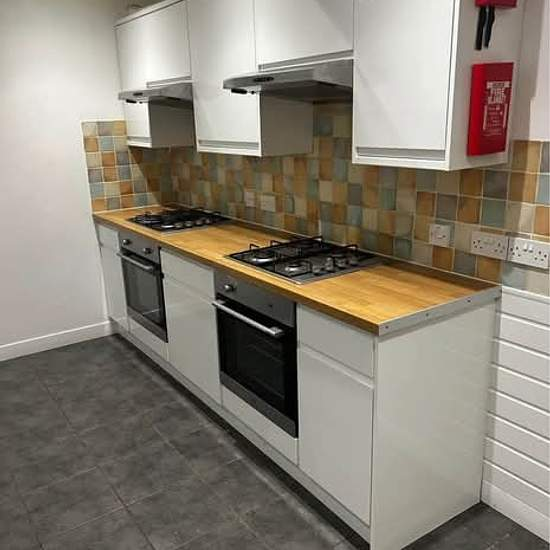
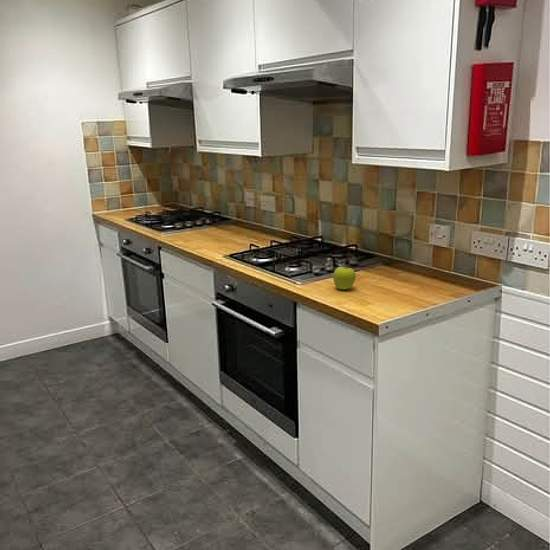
+ fruit [332,266,357,291]
